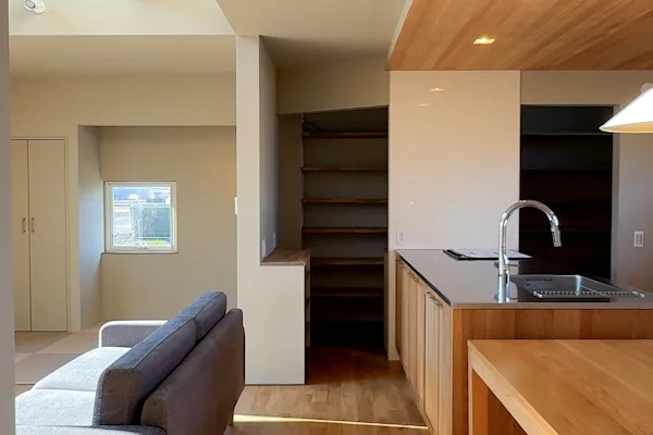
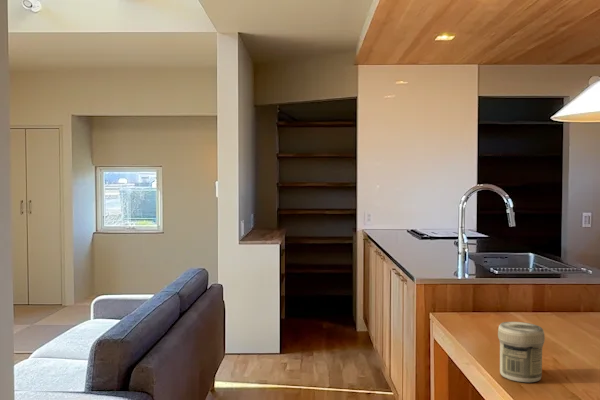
+ jar [497,321,546,383]
